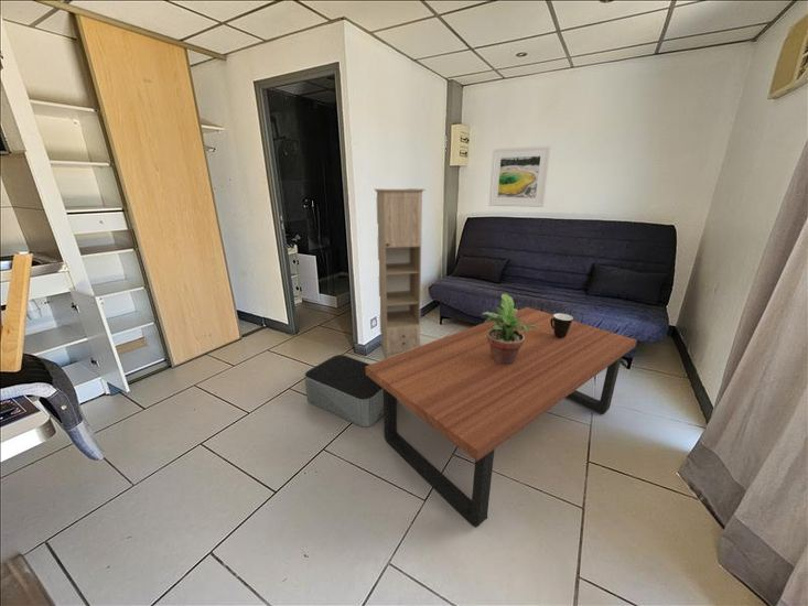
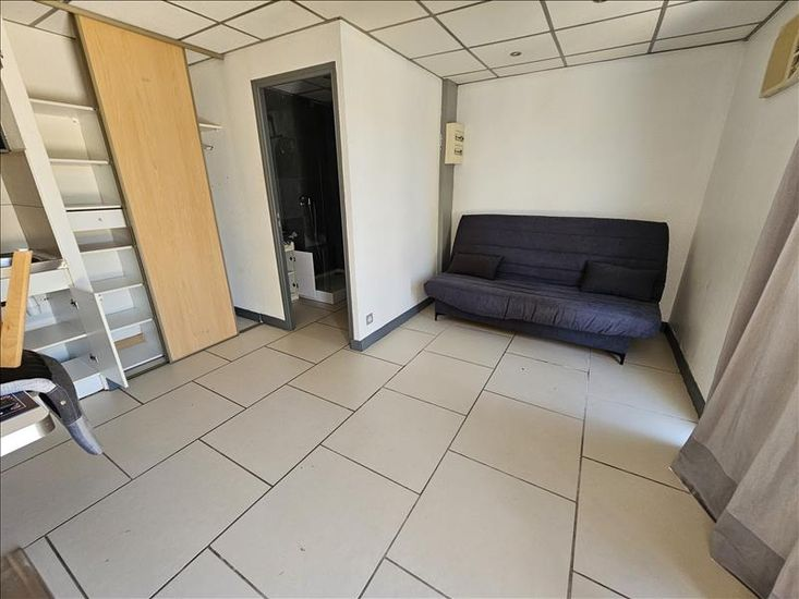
- storage bin [303,354,384,428]
- storage cabinet [374,187,425,359]
- coffee table [365,306,638,529]
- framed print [488,144,553,208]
- mug [550,313,574,338]
- potted plant [481,293,540,365]
